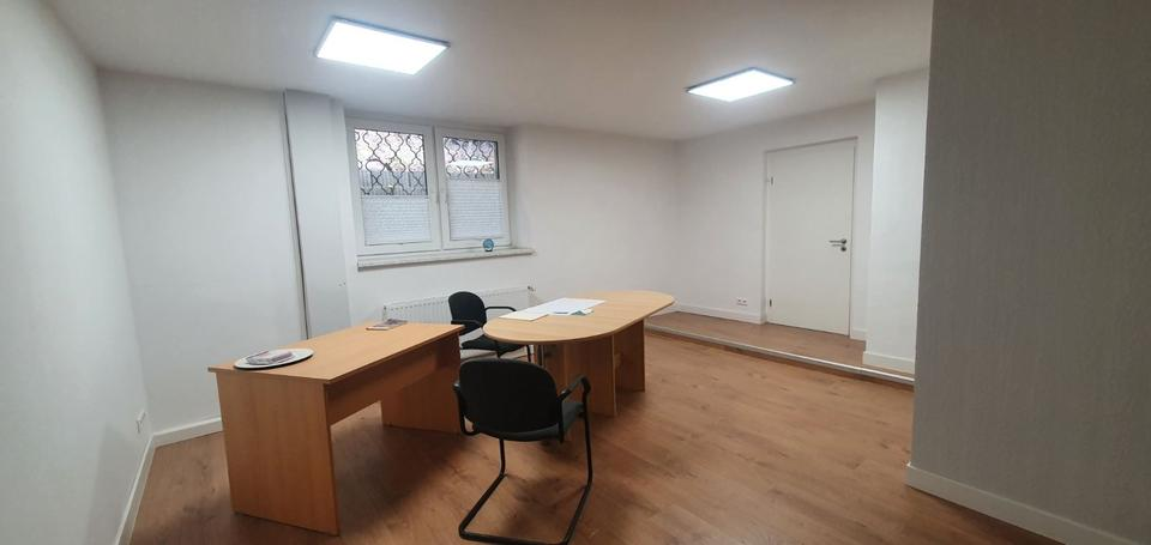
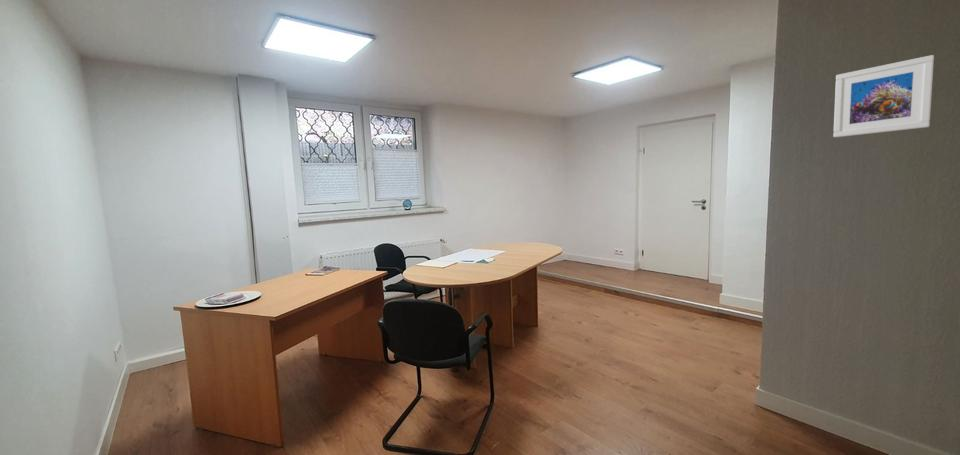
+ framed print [832,54,935,138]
